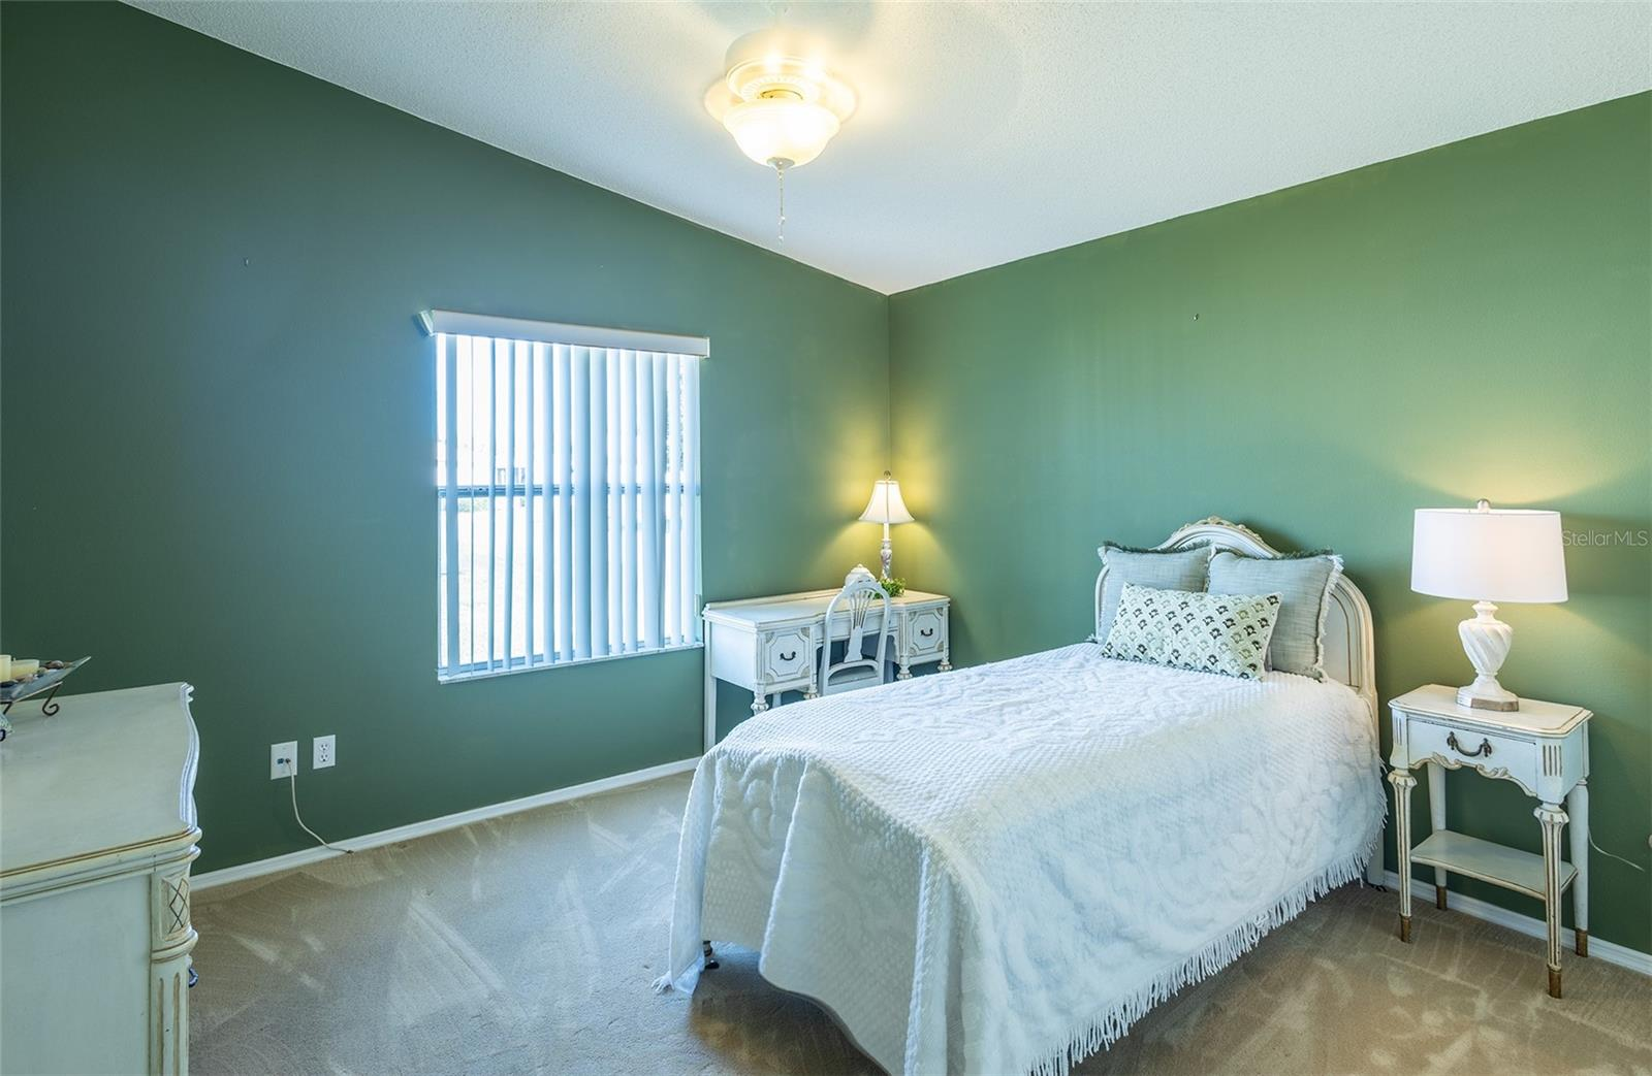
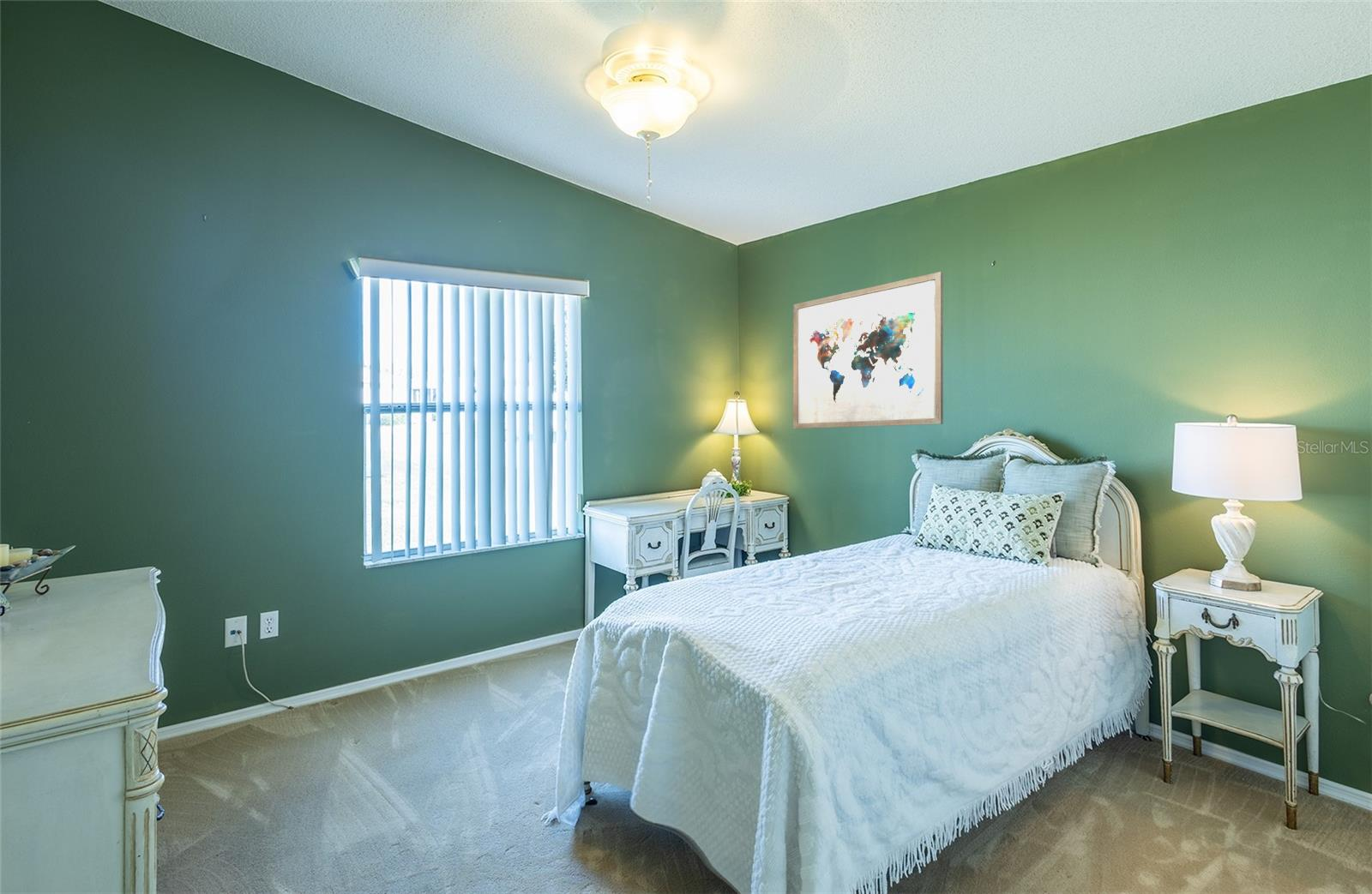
+ wall art [792,271,944,429]
